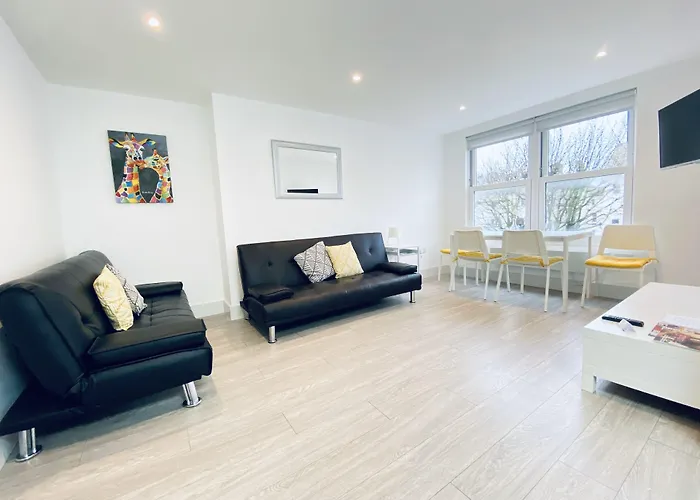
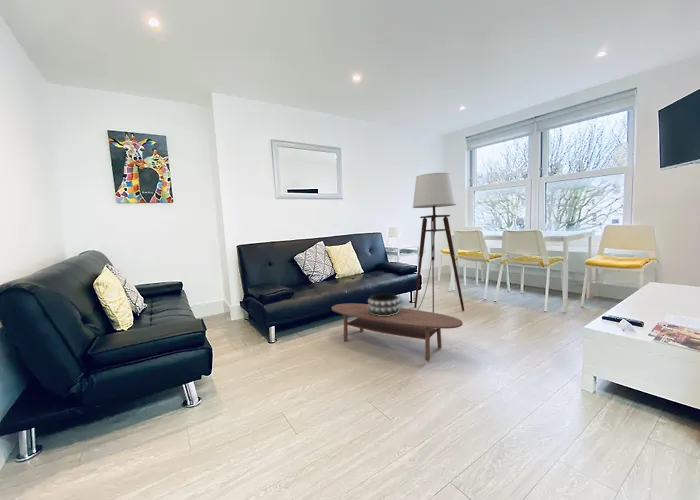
+ coffee table [331,302,464,362]
+ floor lamp [412,172,465,313]
+ decorative bowl [367,292,402,316]
